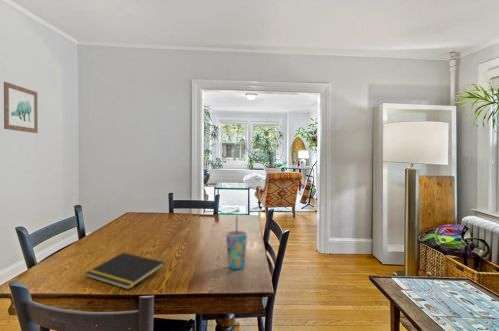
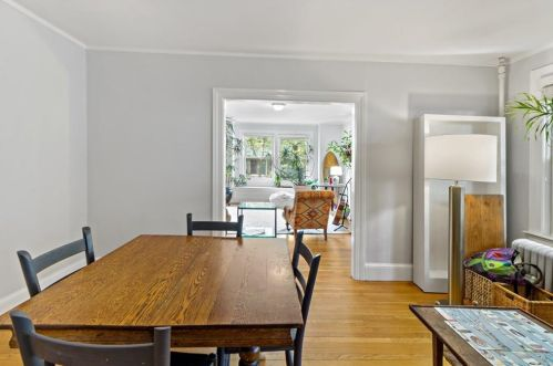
- cup [225,215,248,270]
- notepad [85,252,166,291]
- wall art [3,81,39,134]
